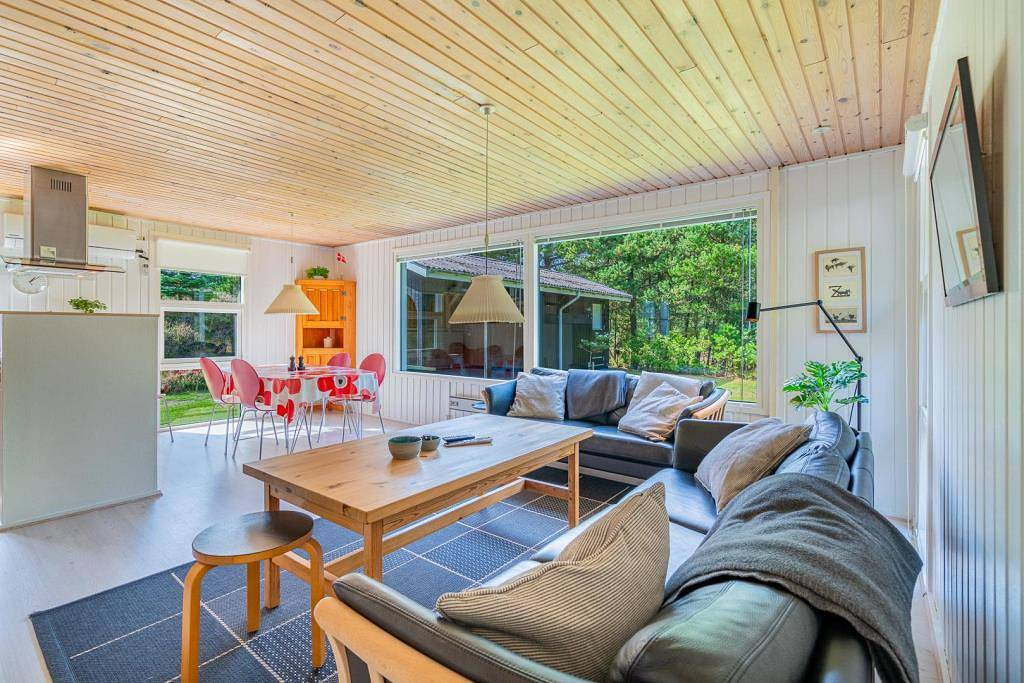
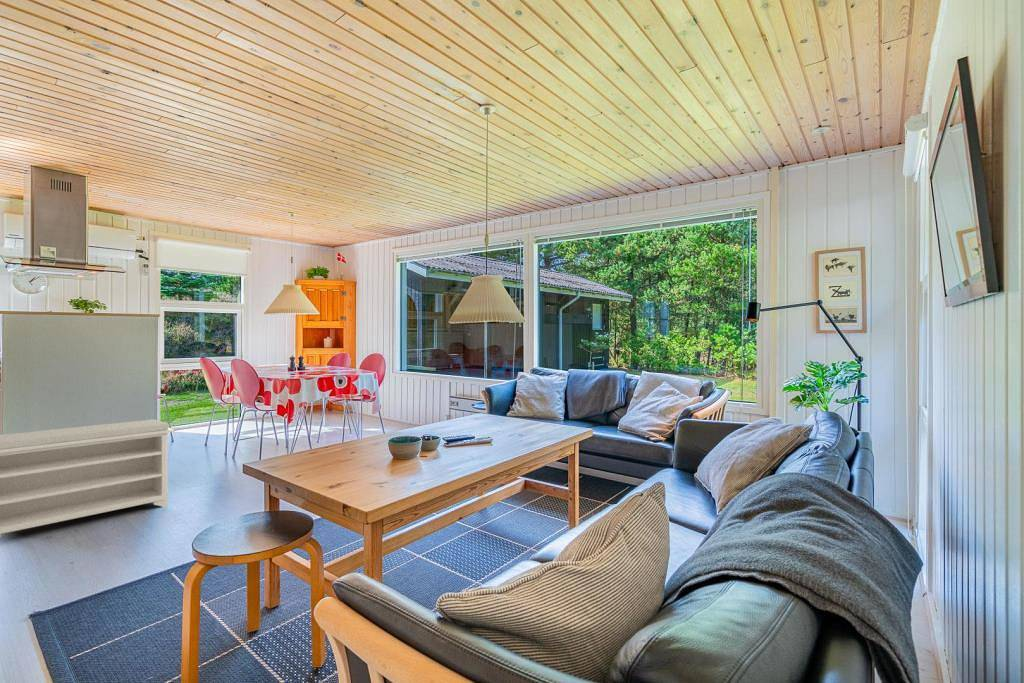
+ bench [0,418,175,538]
